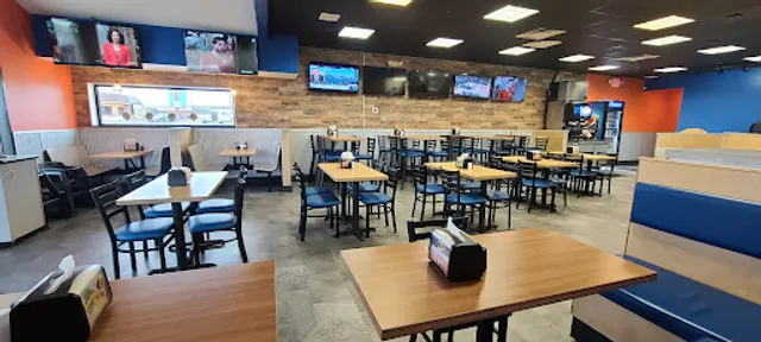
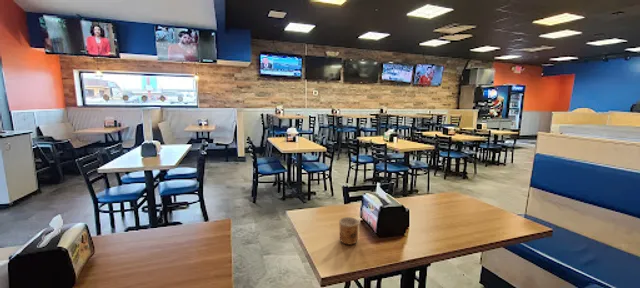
+ cup [338,216,360,246]
